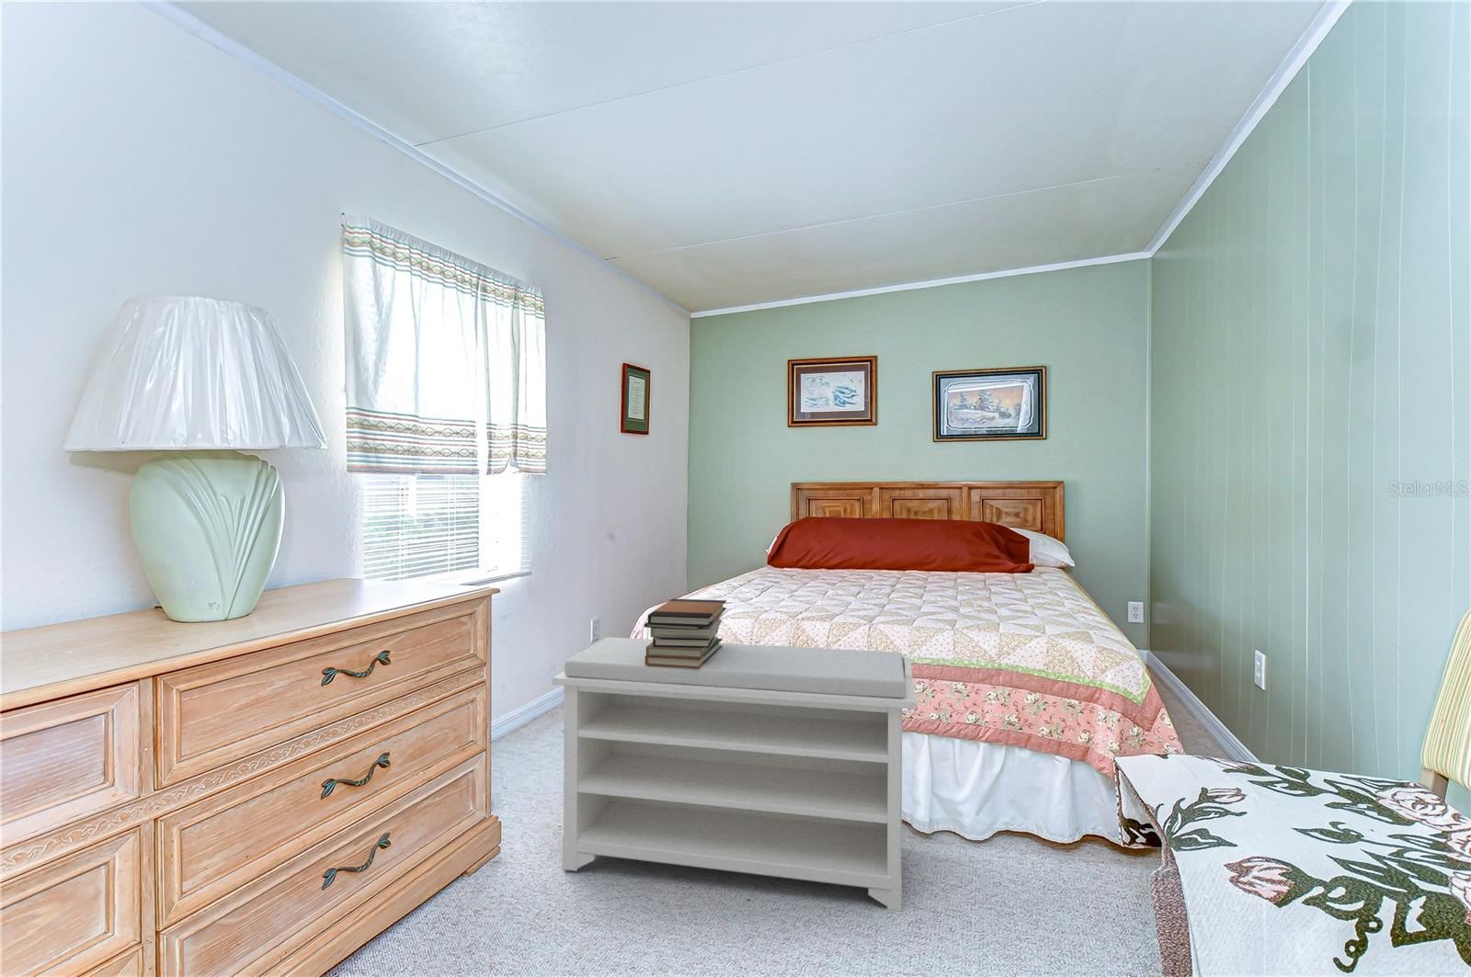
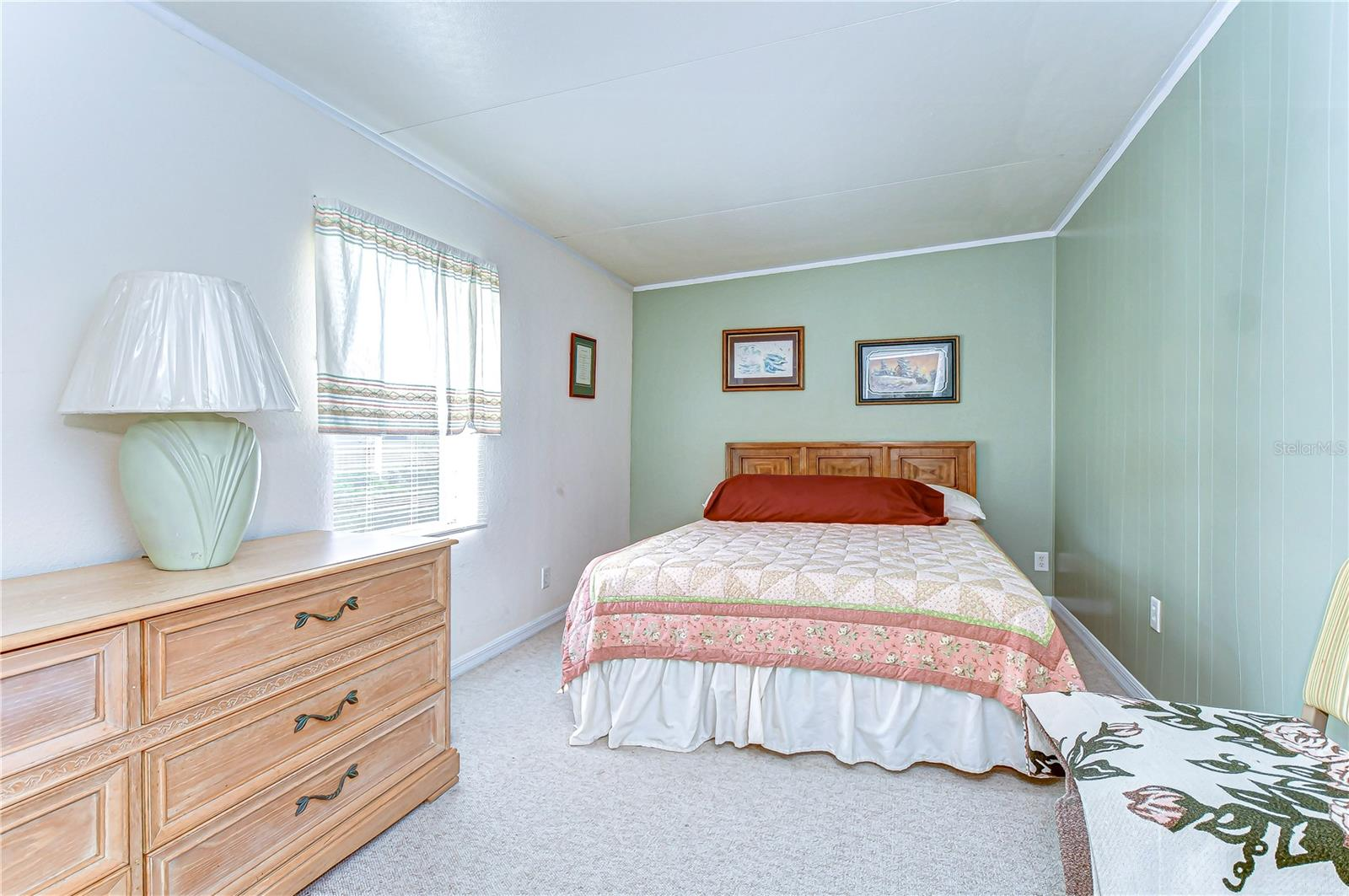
- book stack [643,599,727,668]
- bench [552,636,917,913]
